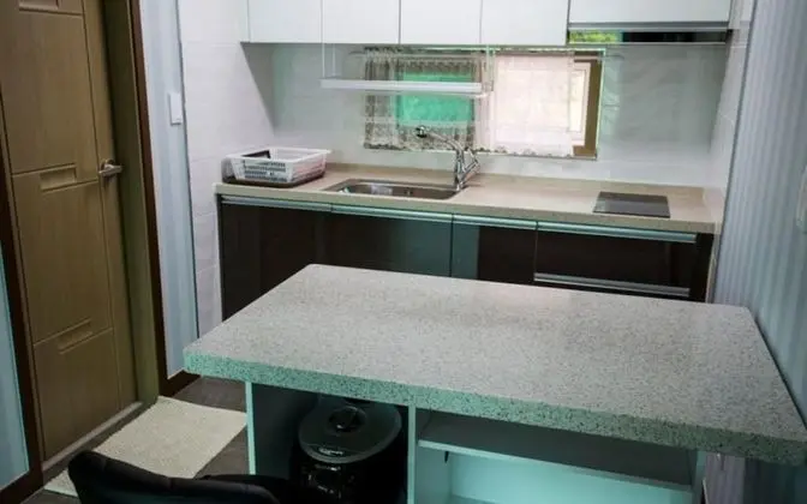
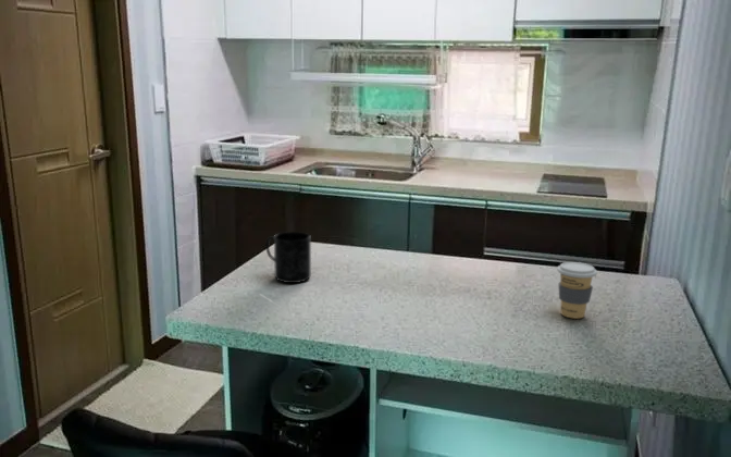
+ coffee cup [556,261,598,320]
+ mug [264,231,312,284]
